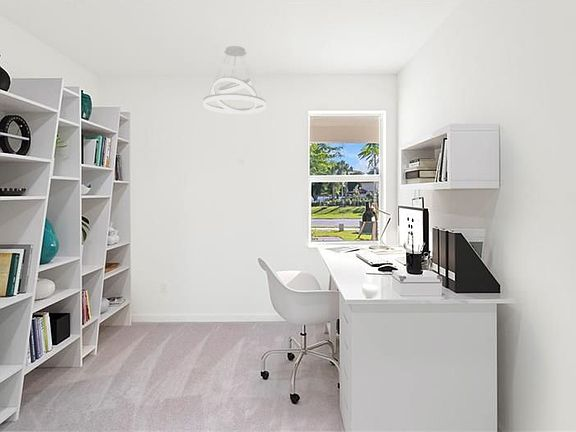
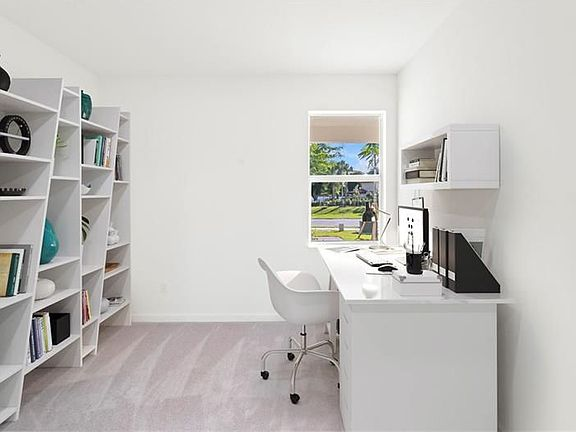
- pendant light [202,45,267,115]
